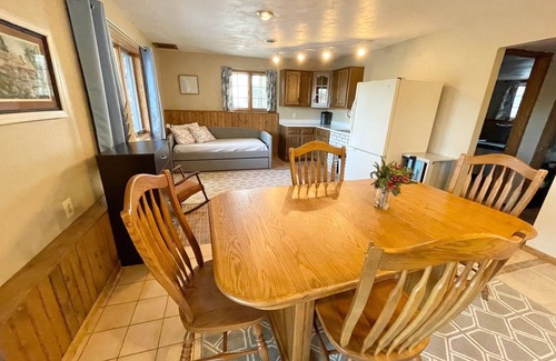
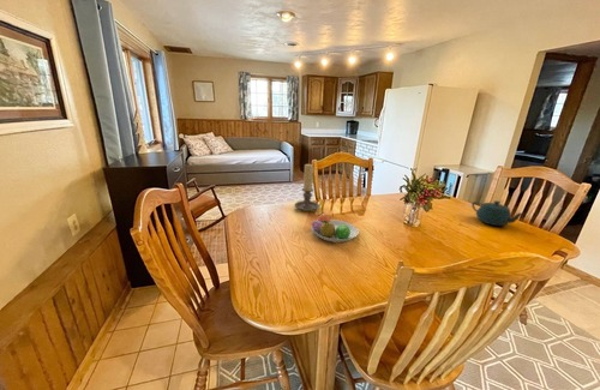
+ candle holder [294,162,323,212]
+ teapot [470,199,527,227]
+ fruit bowl [311,211,360,244]
